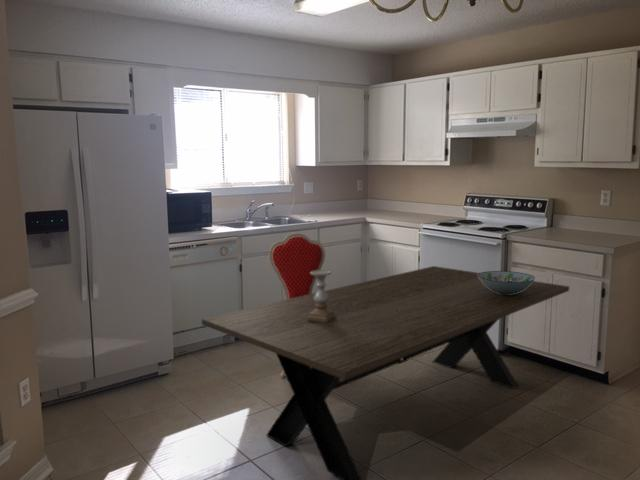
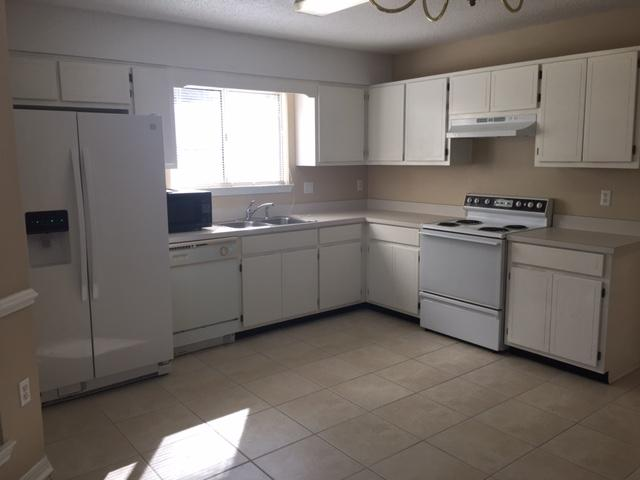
- decorative bowl [477,270,536,294]
- dining table [201,265,570,480]
- dining chair [268,232,326,378]
- candle holder [307,269,335,323]
